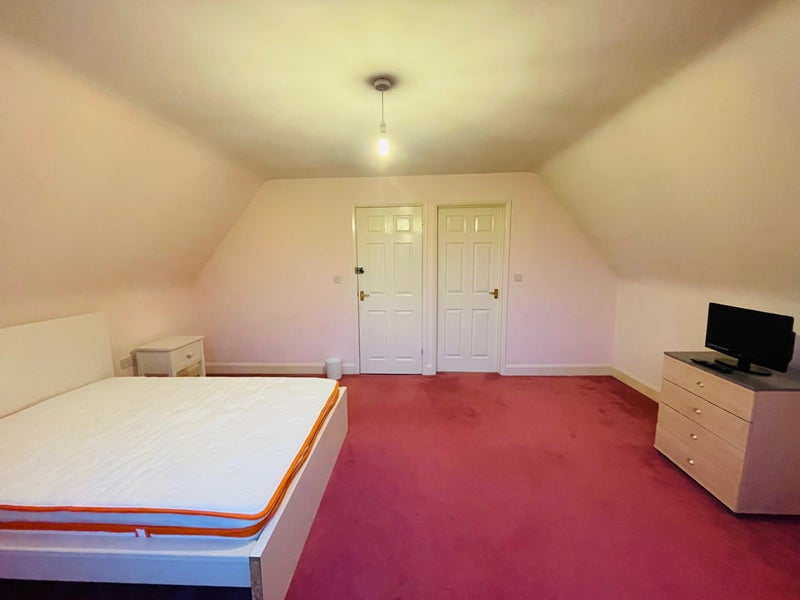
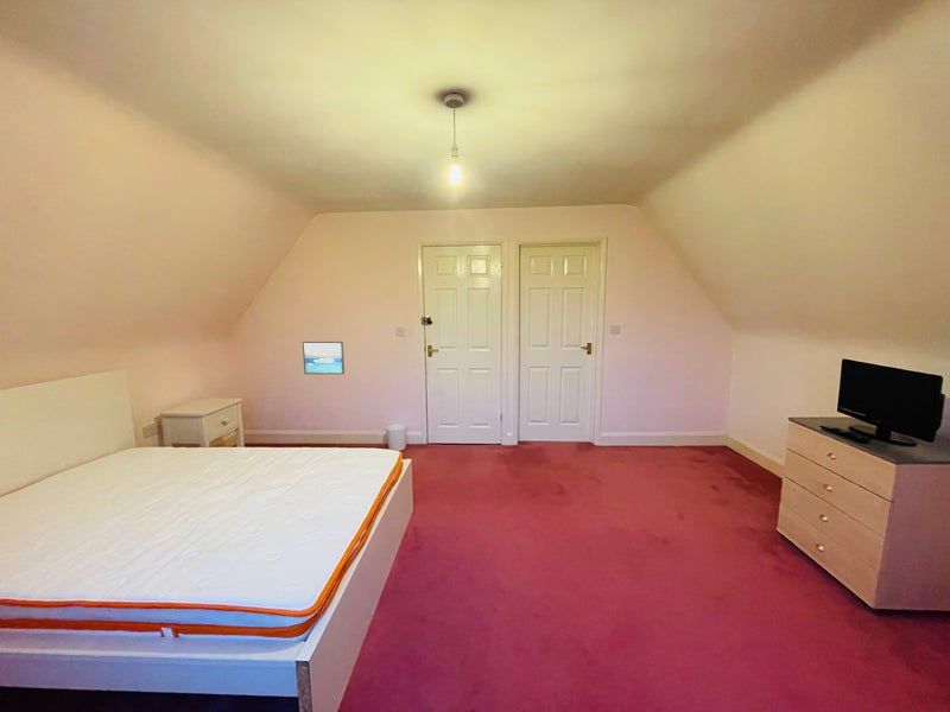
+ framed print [302,341,346,375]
